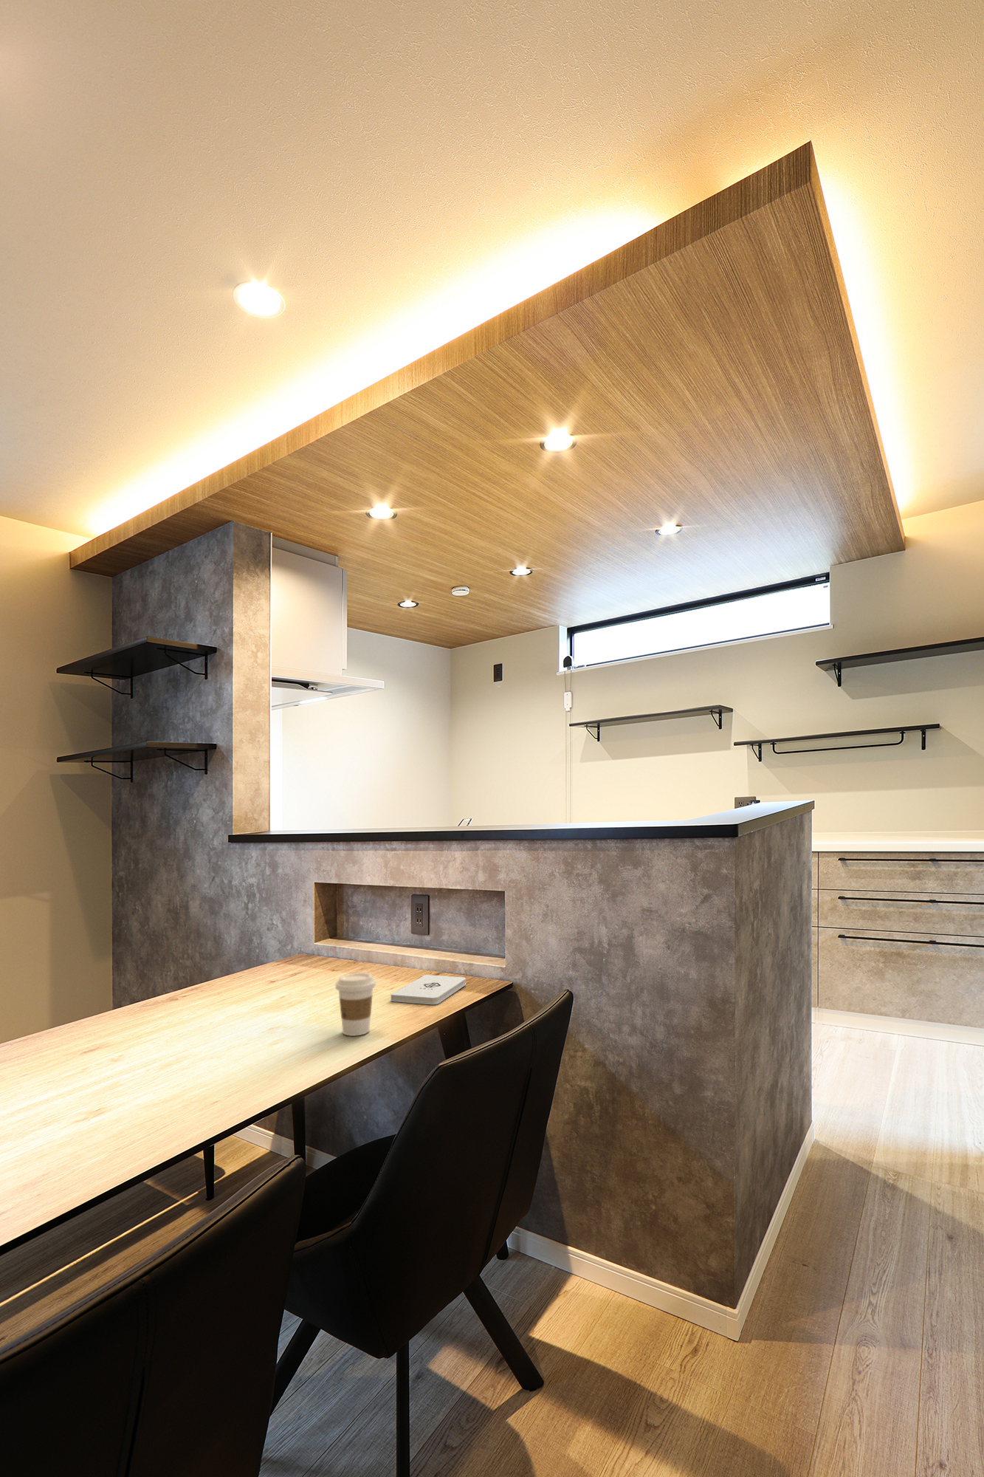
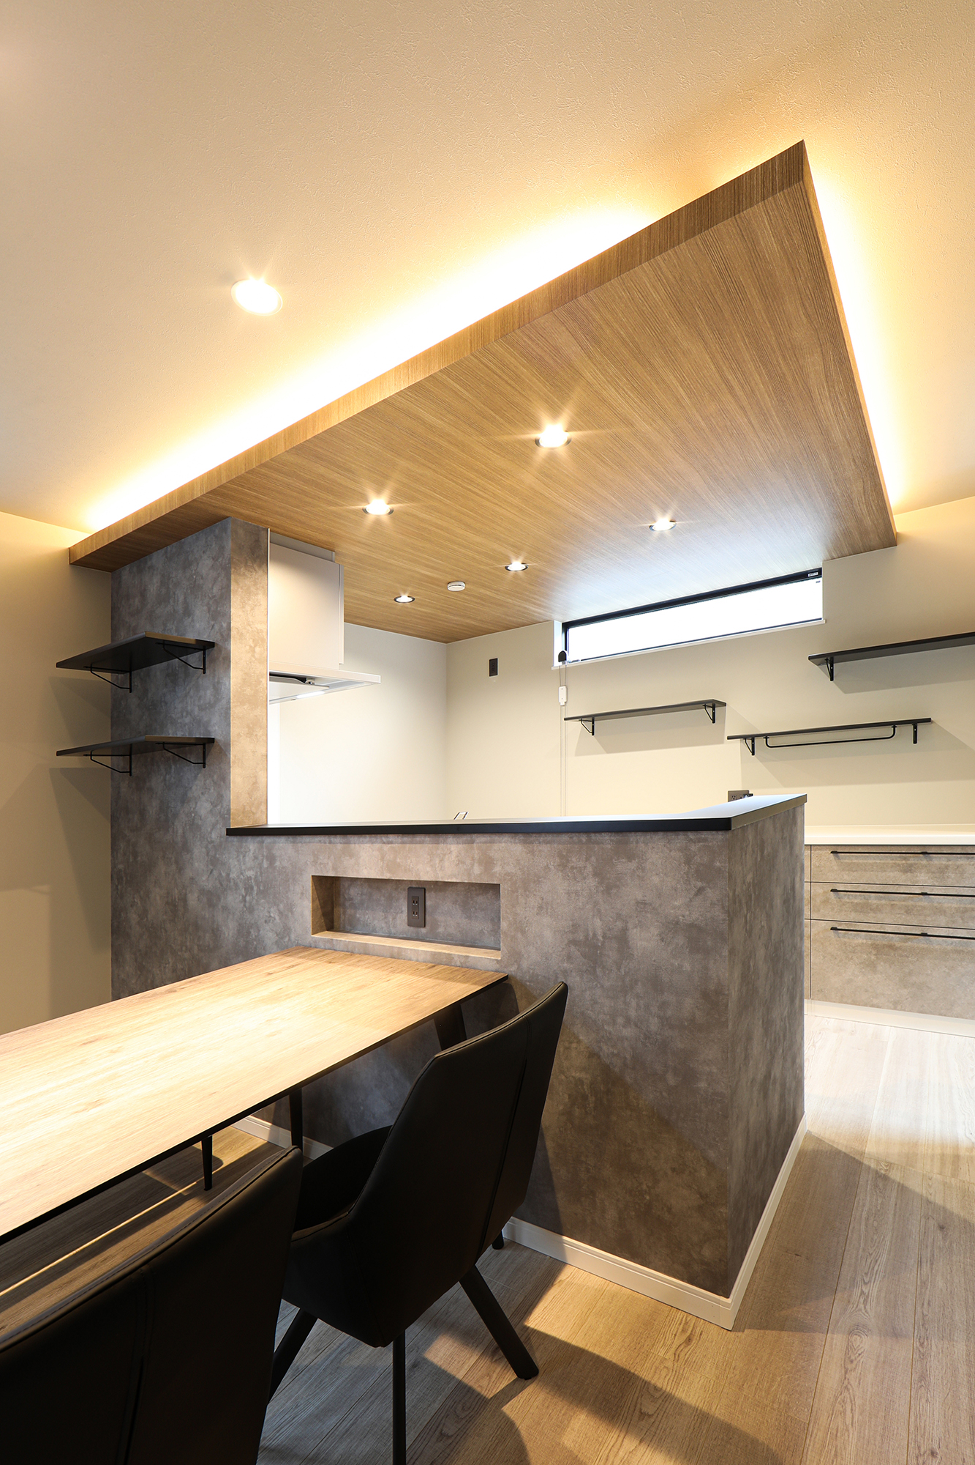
- notepad [391,974,467,1005]
- coffee cup [335,972,377,1037]
